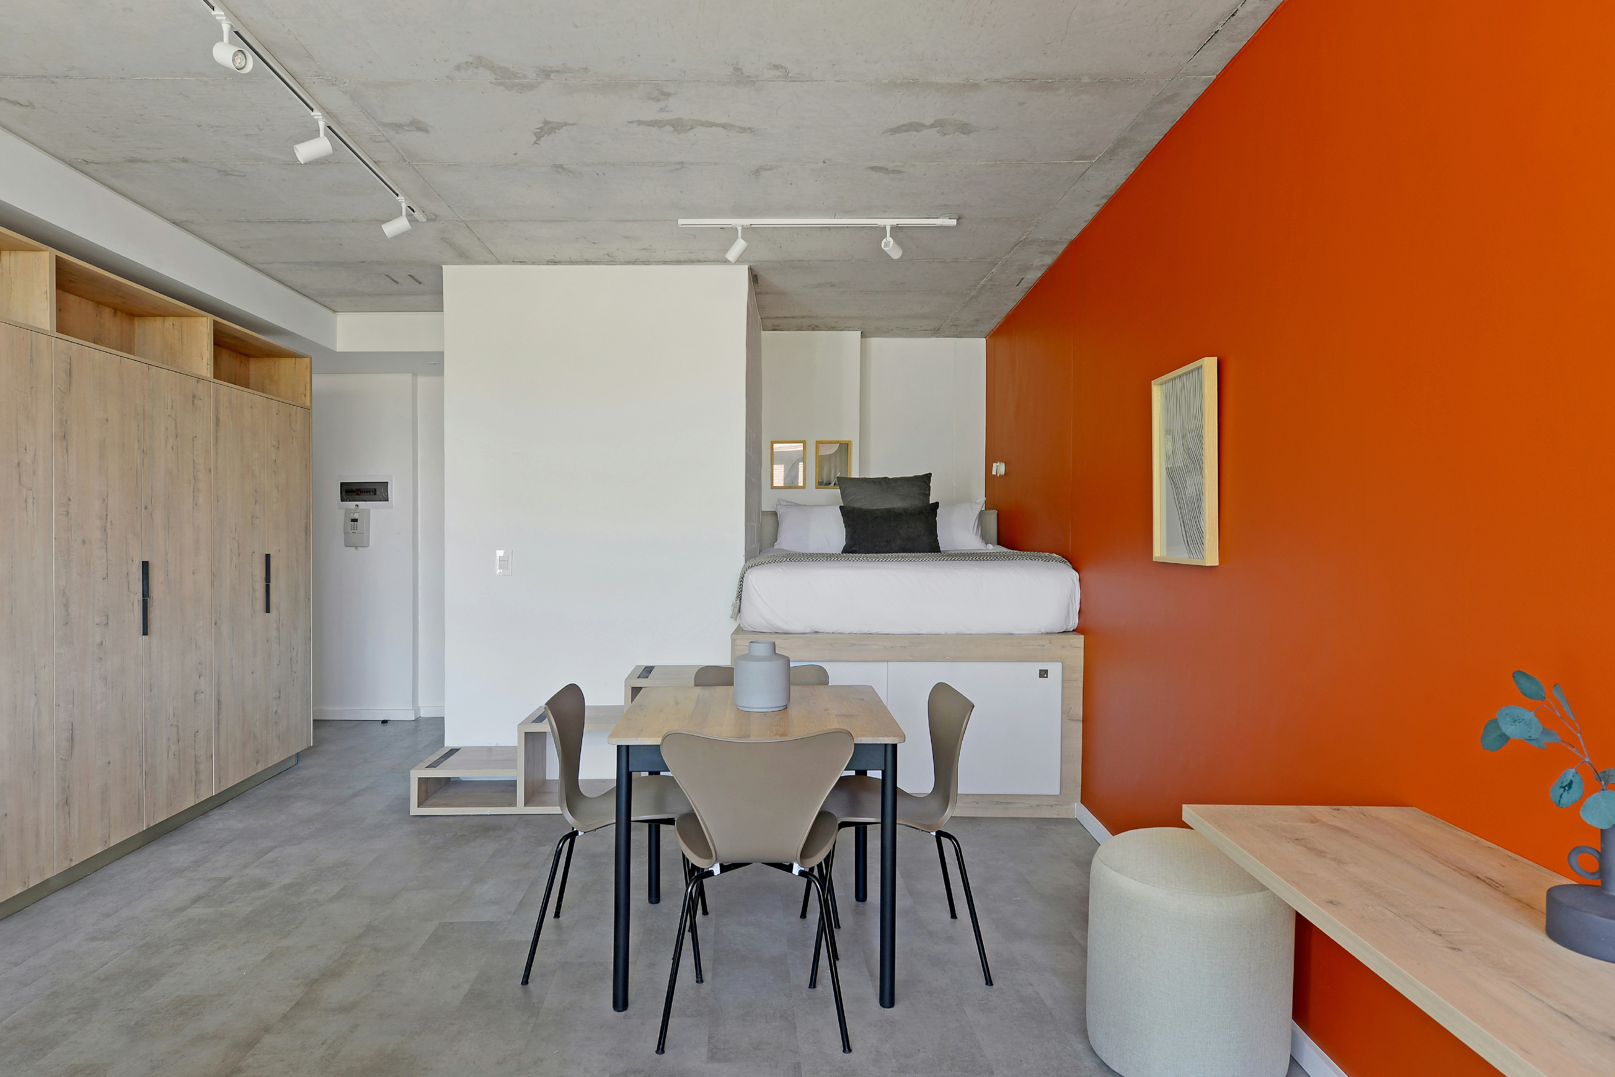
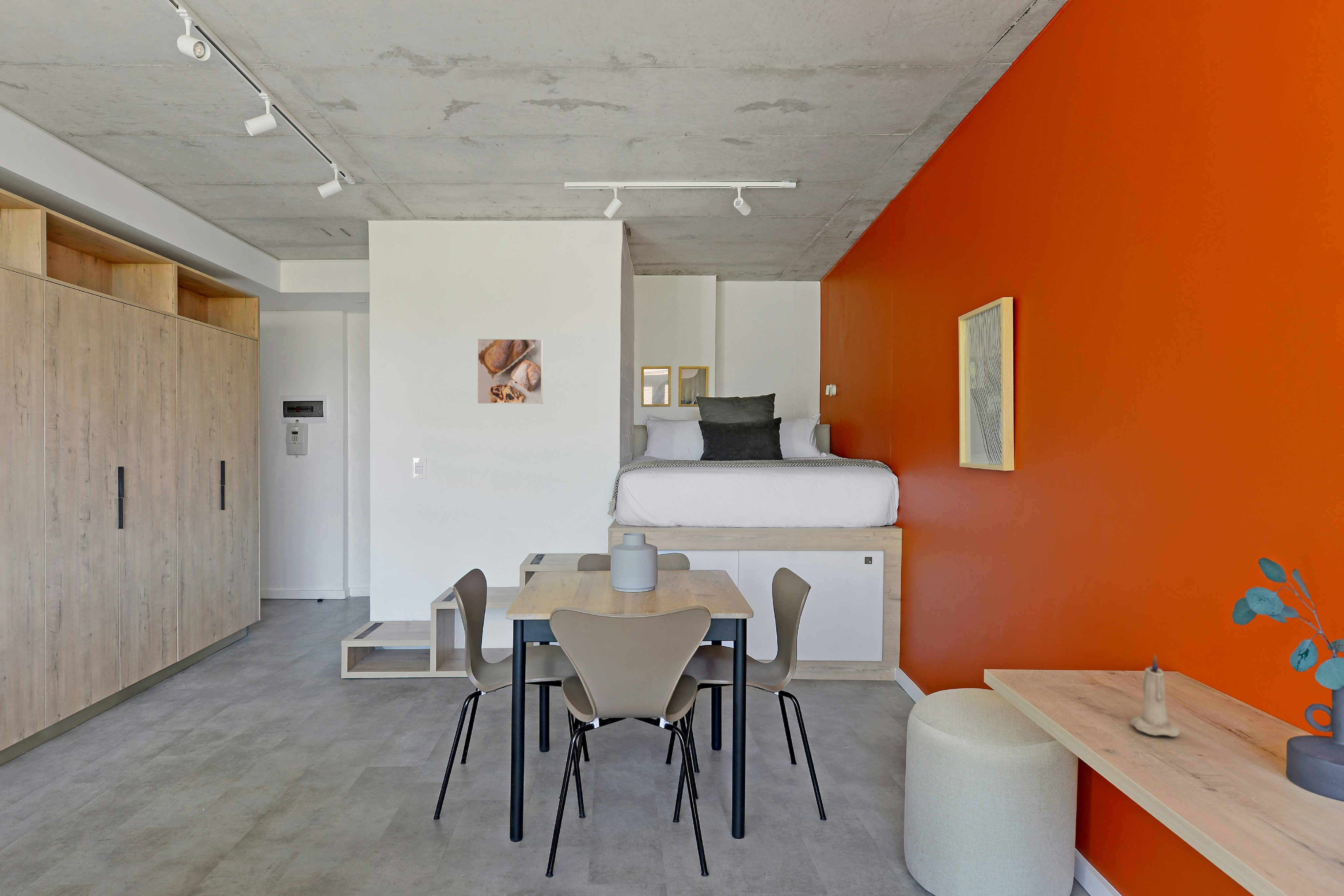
+ candle [1130,654,1181,737]
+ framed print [477,339,543,404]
